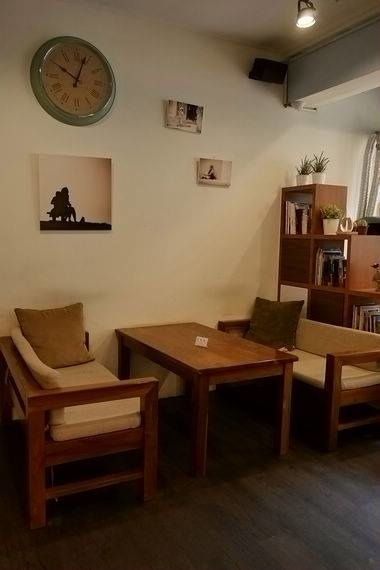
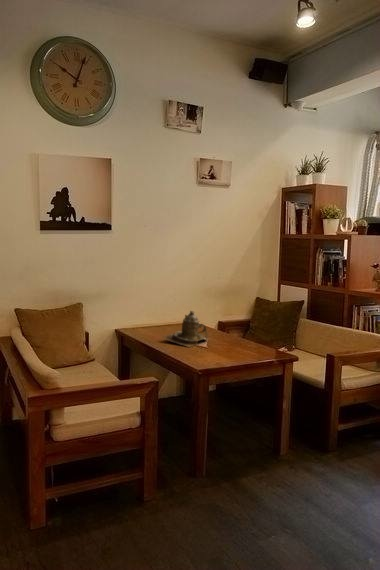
+ teapot [160,310,210,348]
